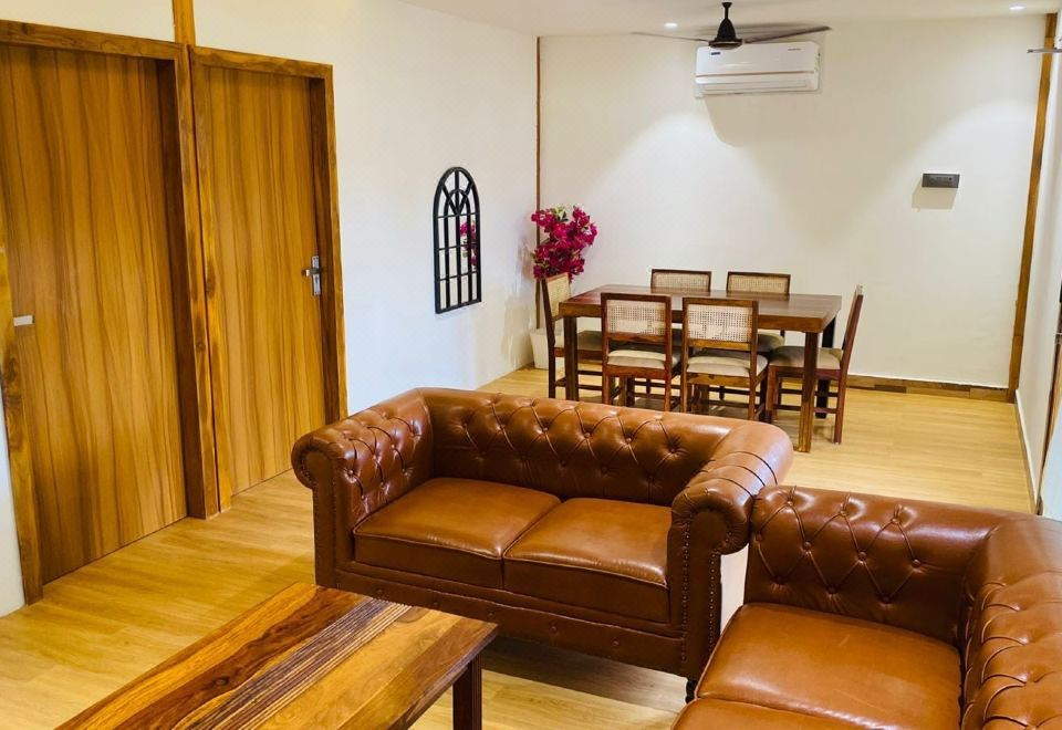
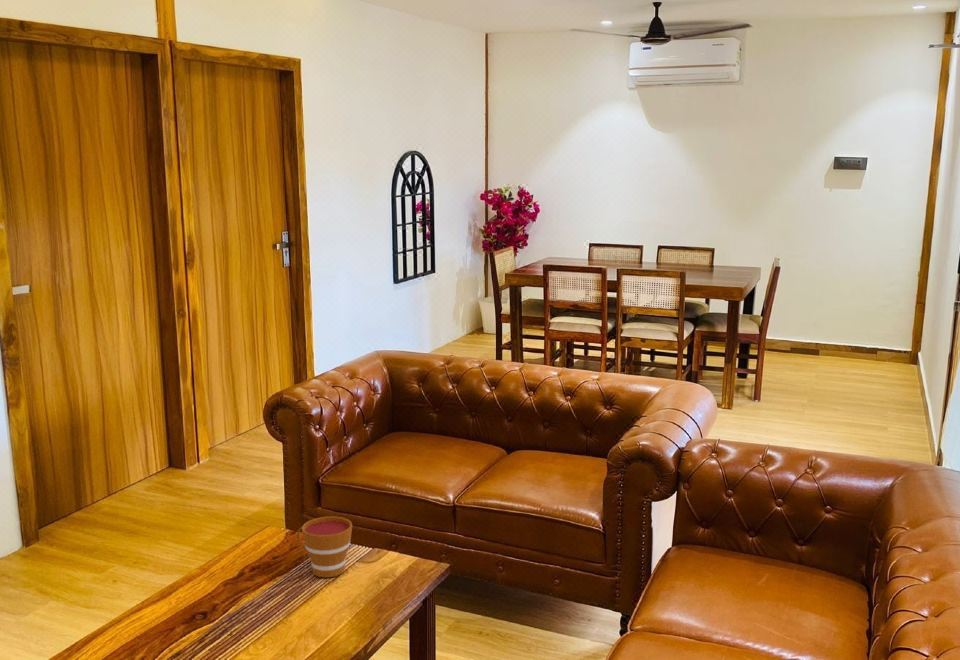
+ cup [296,515,353,578]
